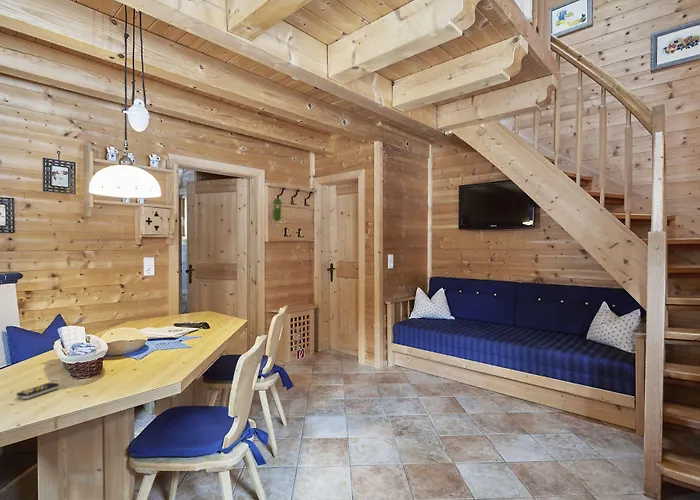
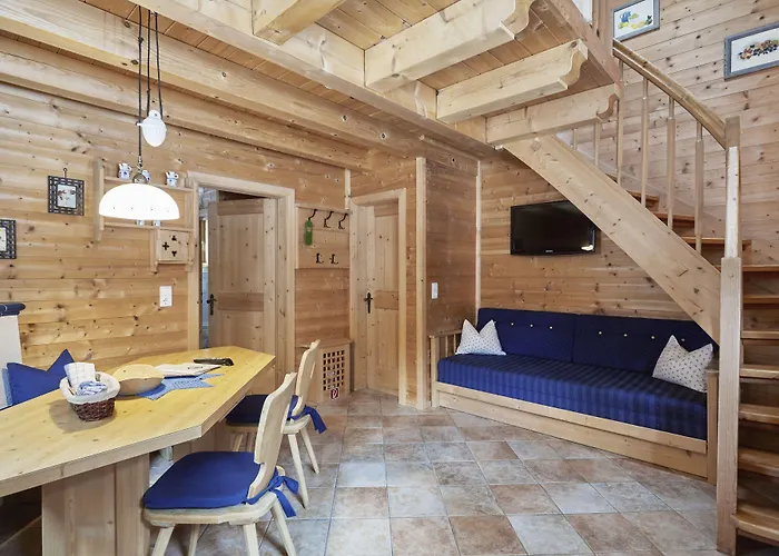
- remote control [15,382,60,400]
